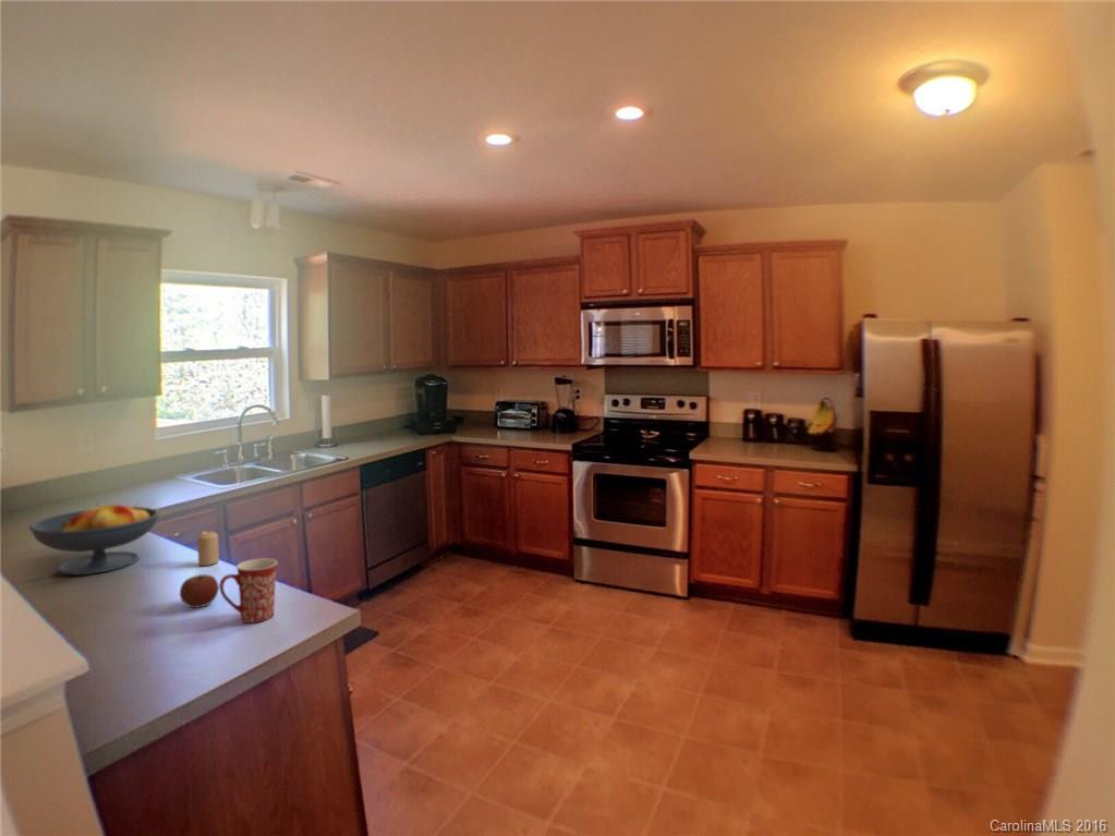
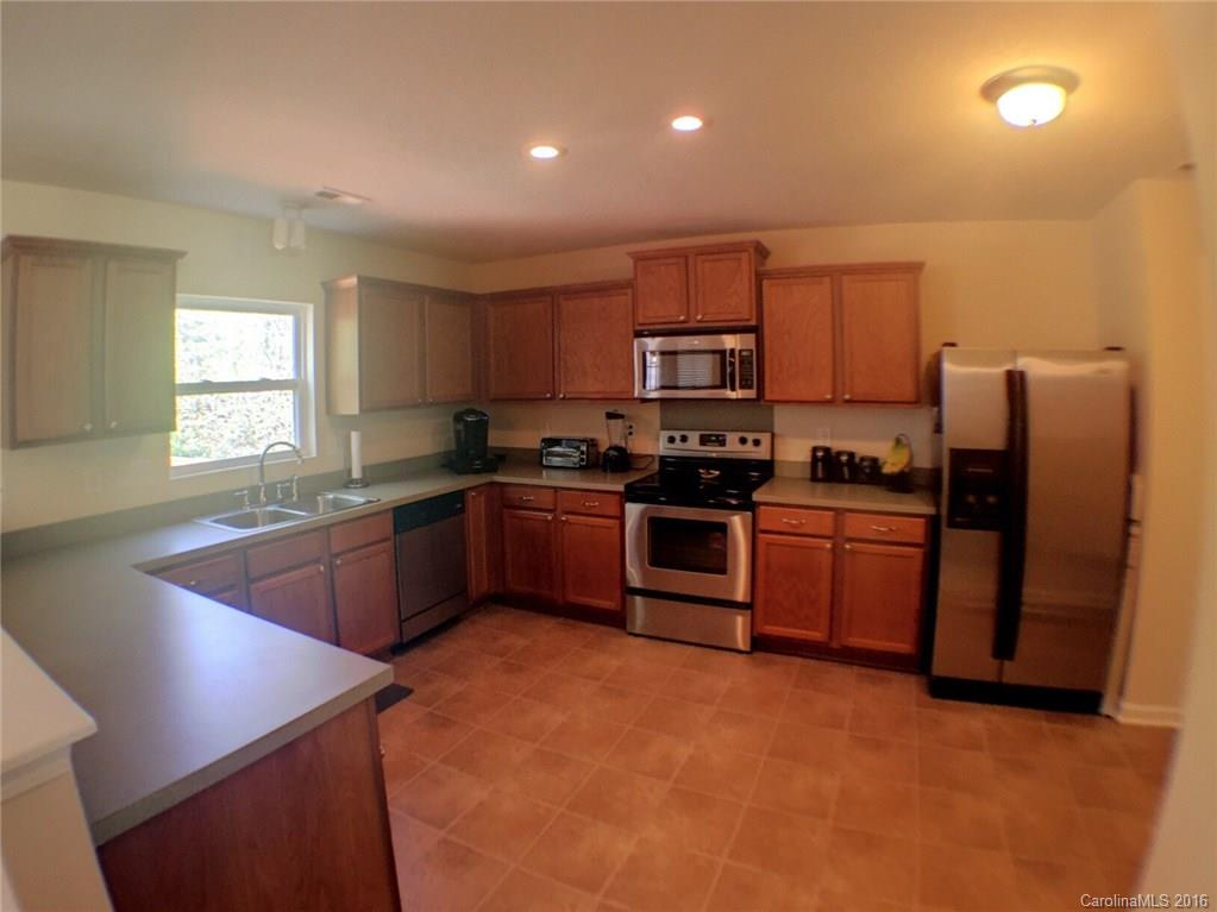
- mug [218,558,278,623]
- candle [196,530,220,567]
- fruit bowl [27,501,160,575]
- apple [179,573,220,609]
